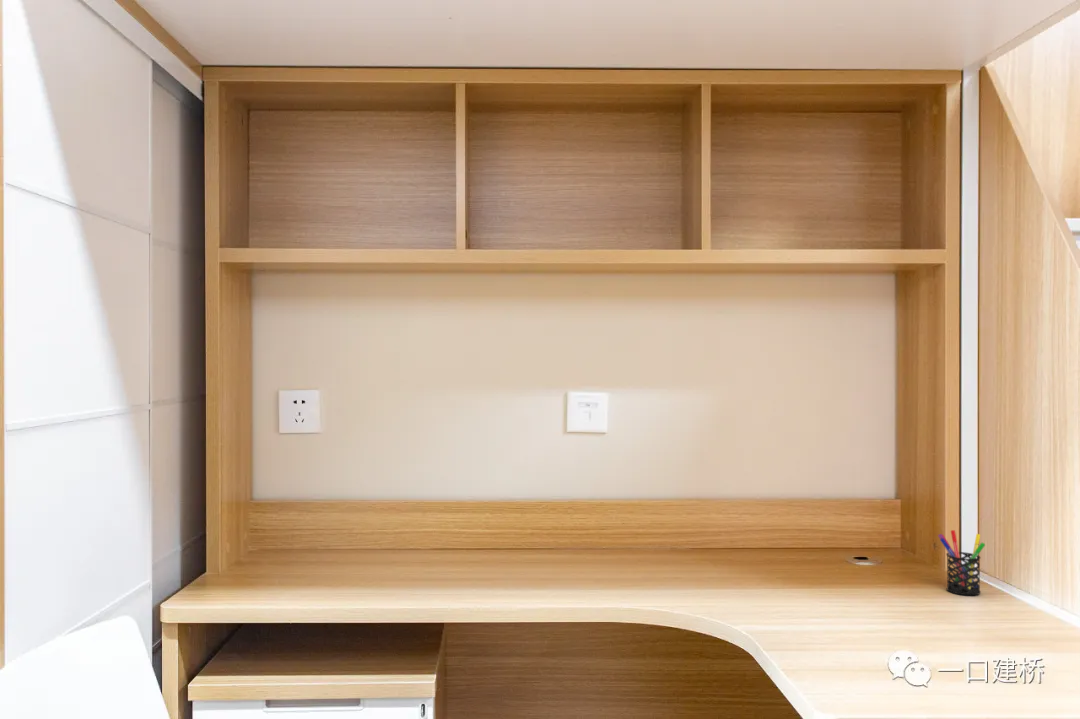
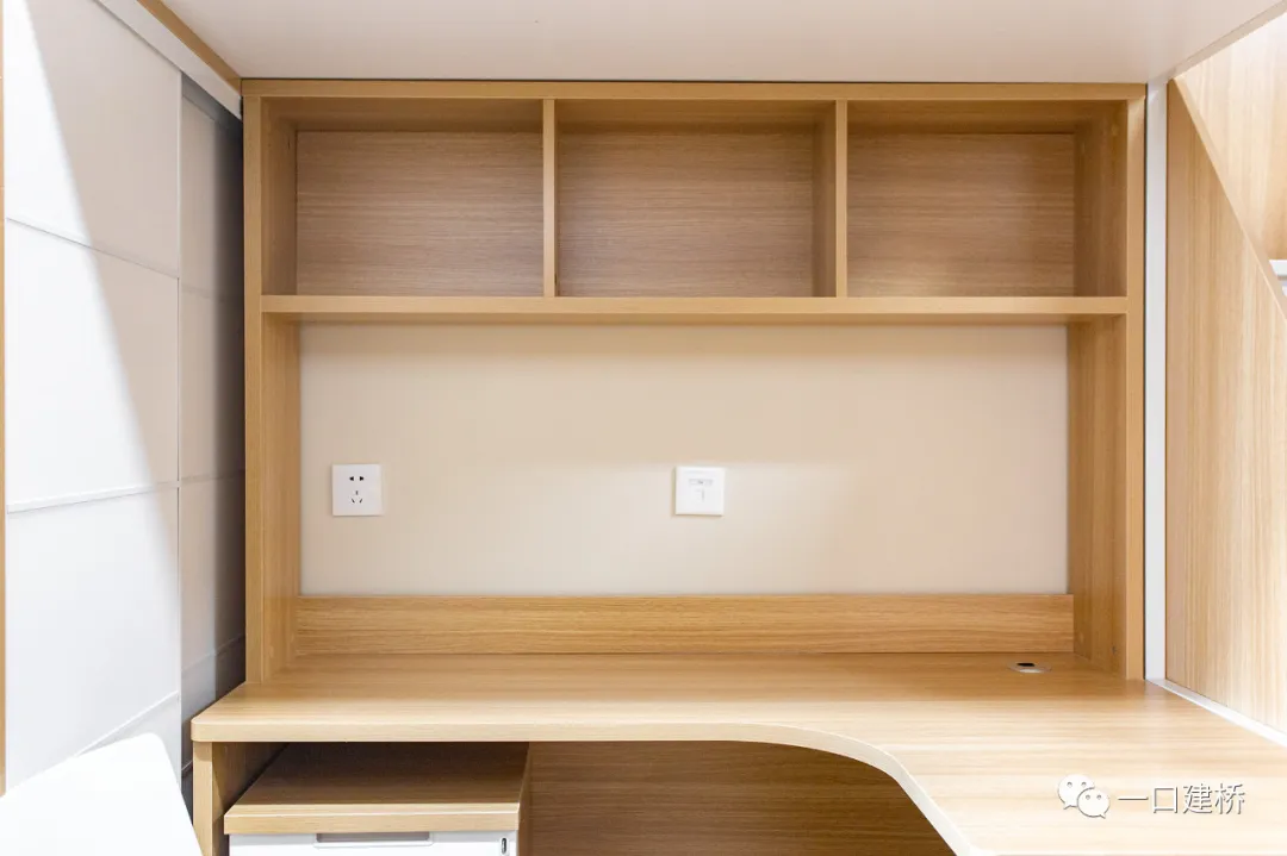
- pen holder [937,529,986,596]
